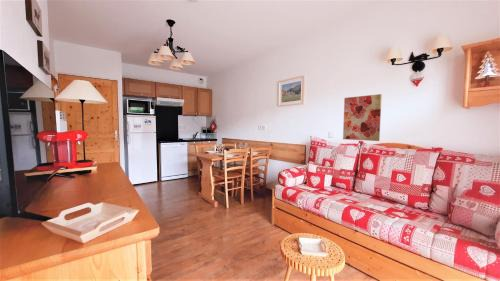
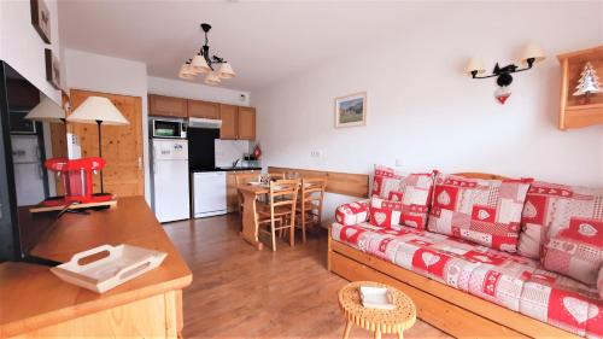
- wall art [342,93,383,142]
